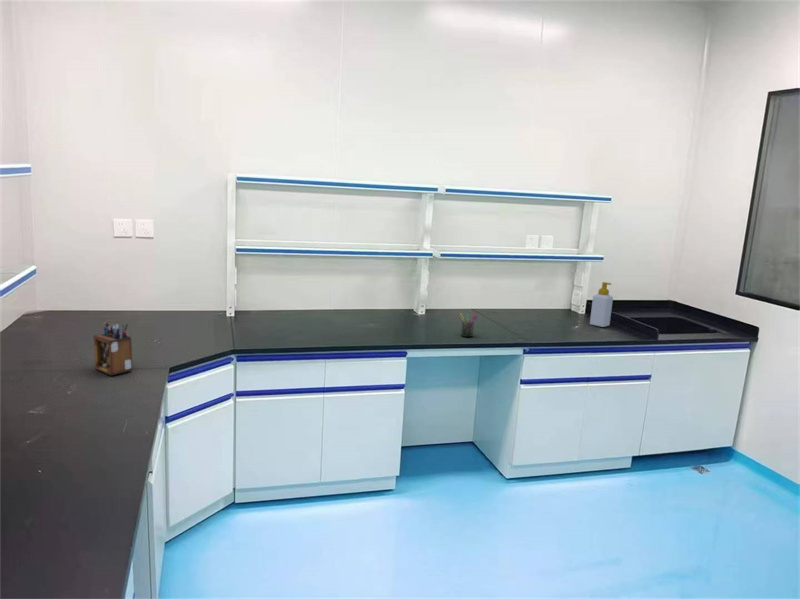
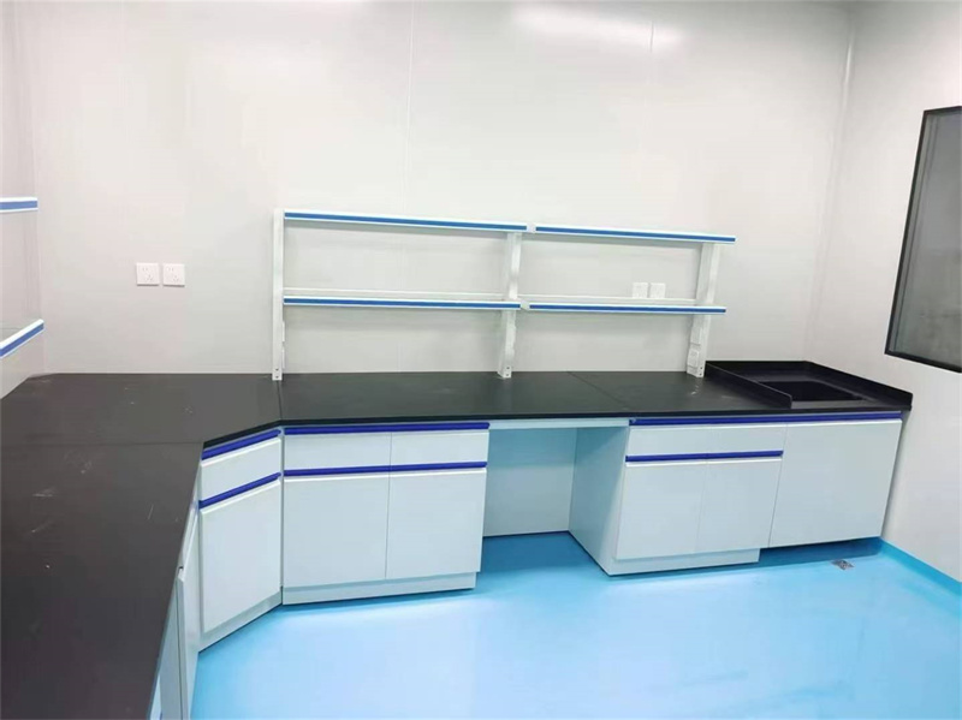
- soap bottle [589,281,614,328]
- desk organizer [93,320,133,376]
- pen holder [459,311,479,338]
